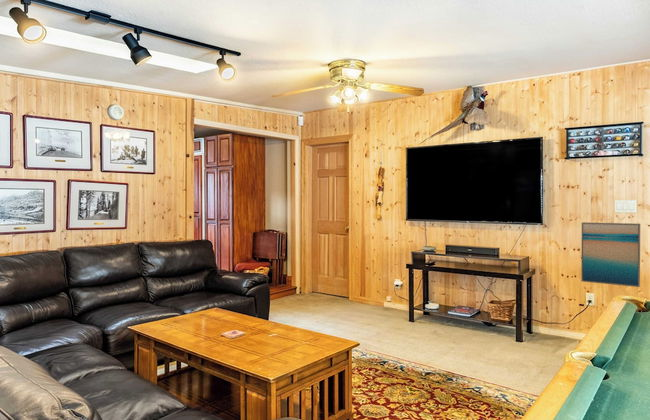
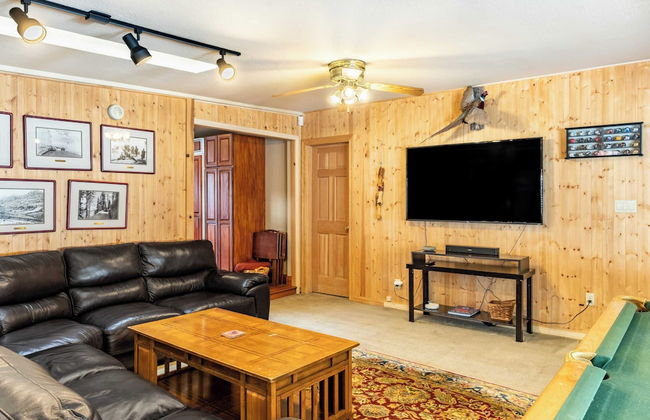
- wall art [580,221,641,288]
